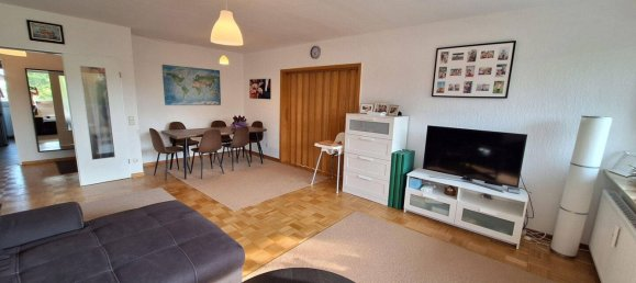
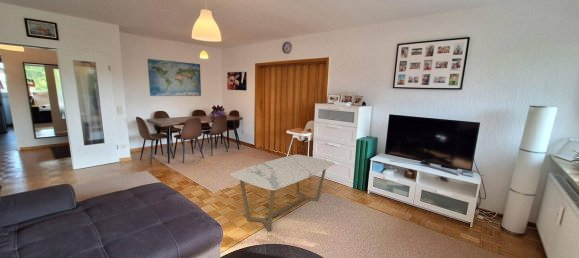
+ coffee table [230,154,336,232]
